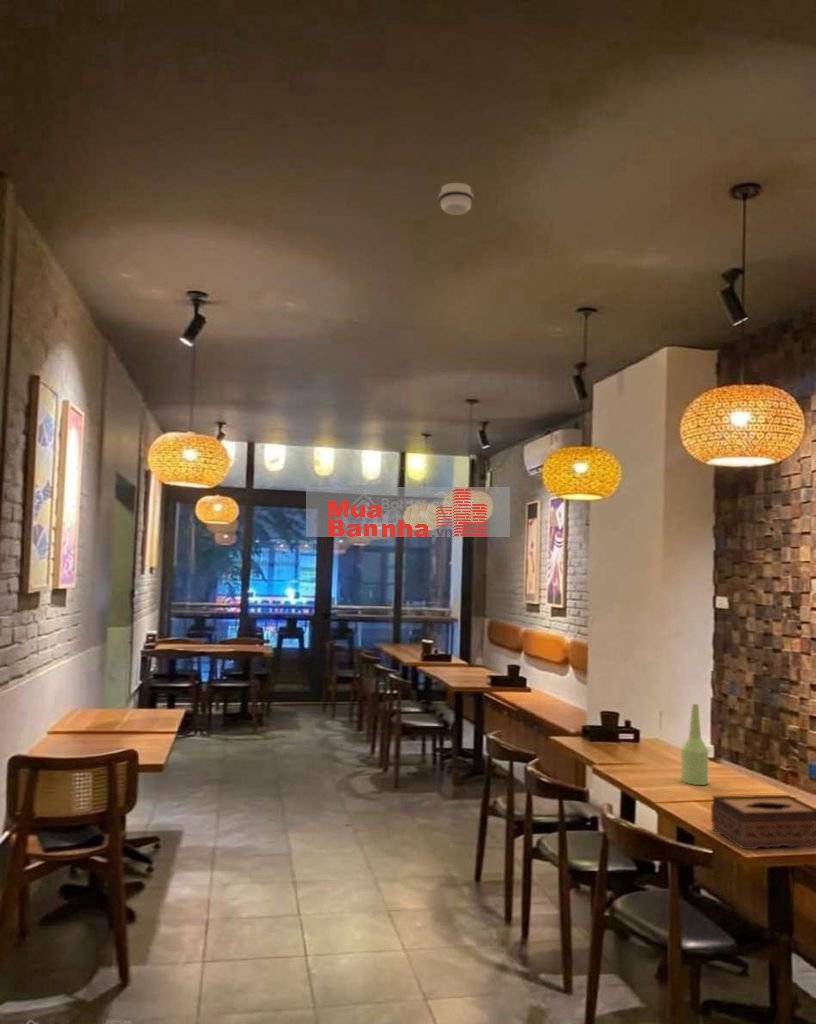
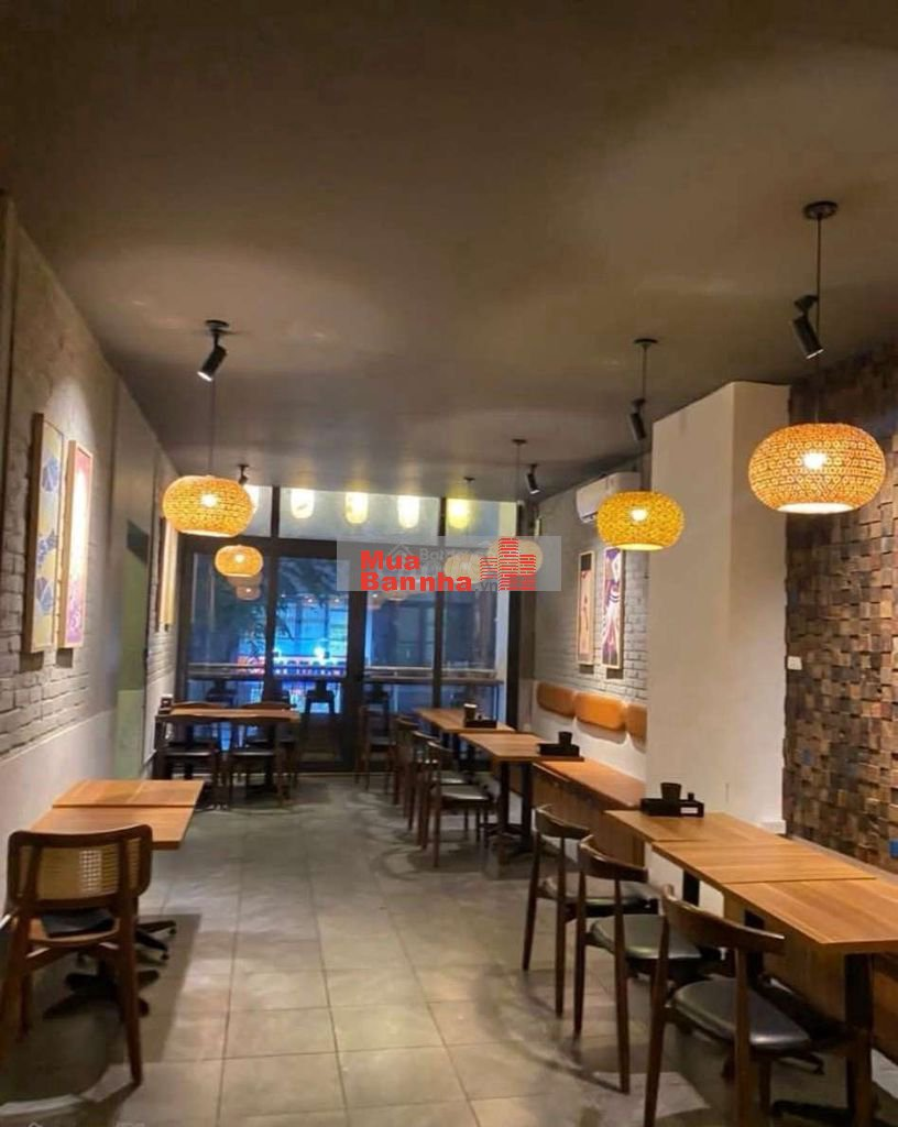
- bottle [680,703,709,786]
- tissue box [710,794,816,850]
- smoke detector [438,182,475,216]
